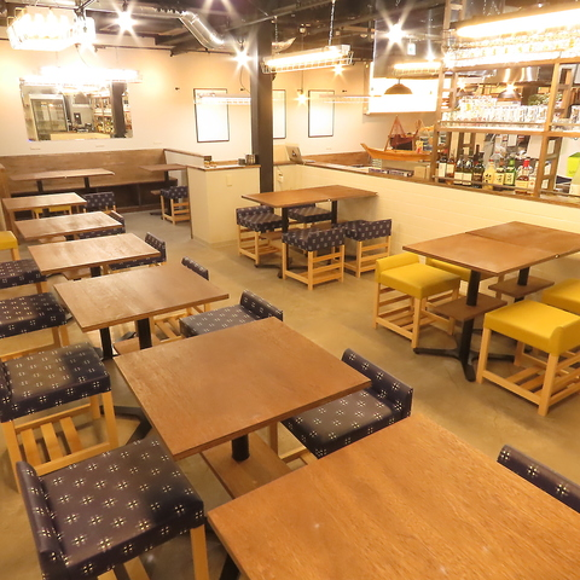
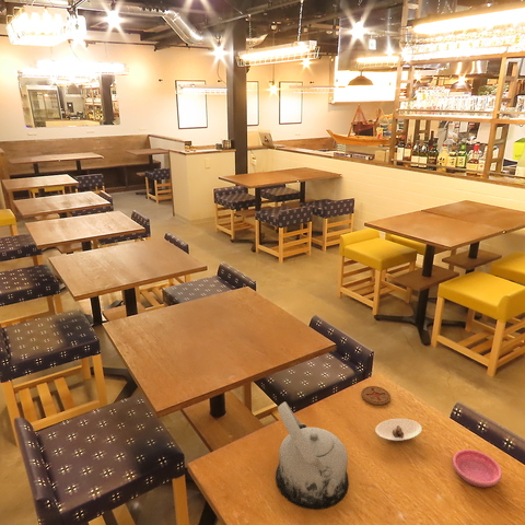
+ saucer [452,448,503,488]
+ coaster [360,385,392,406]
+ teapot [275,401,350,511]
+ saucer [374,418,423,442]
